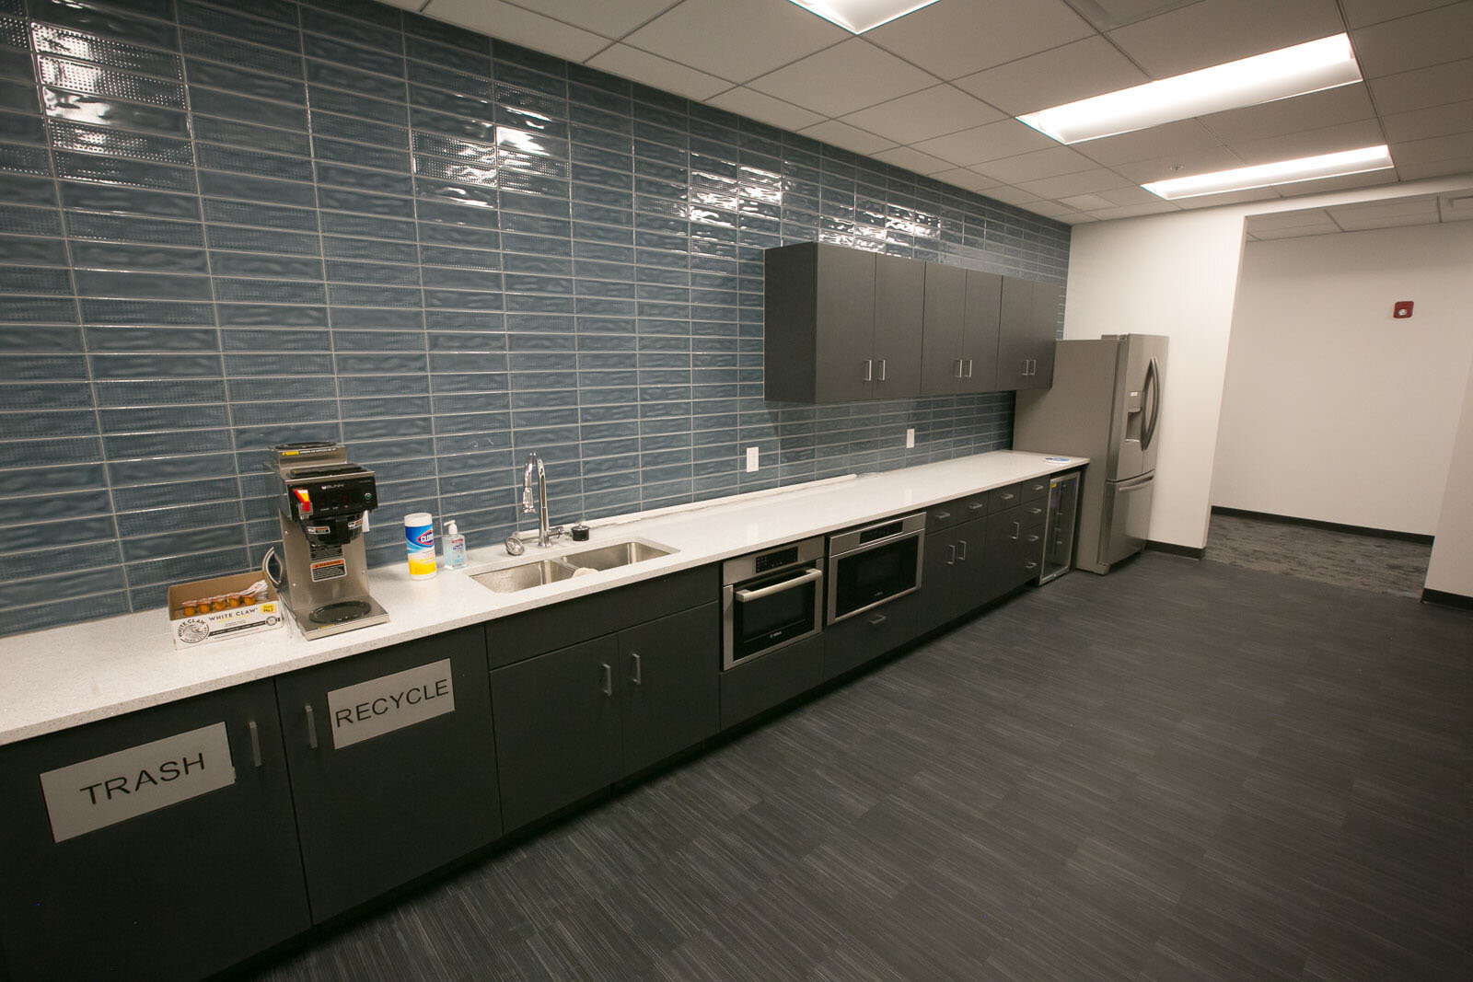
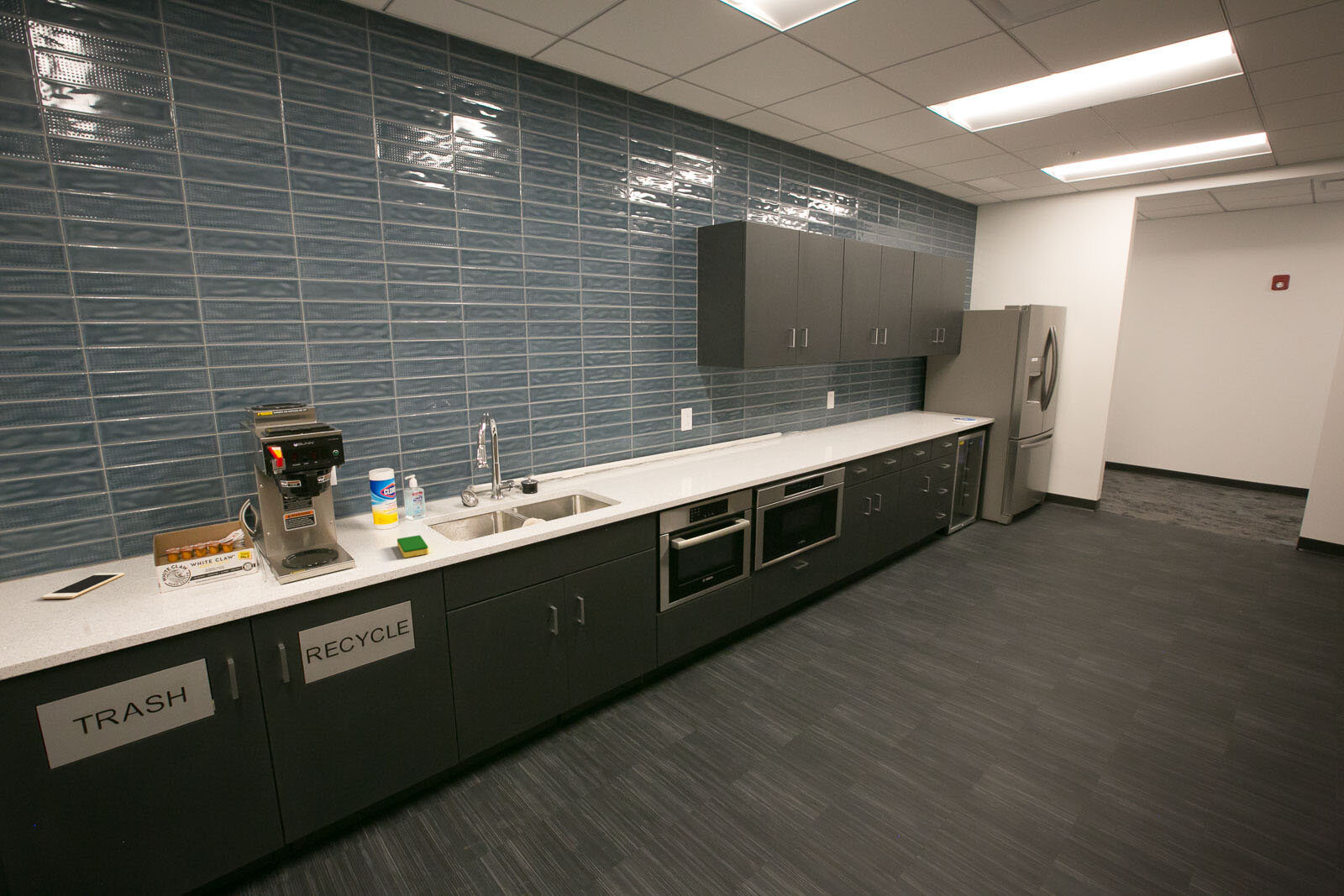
+ cell phone [41,572,125,600]
+ dish sponge [396,535,429,558]
